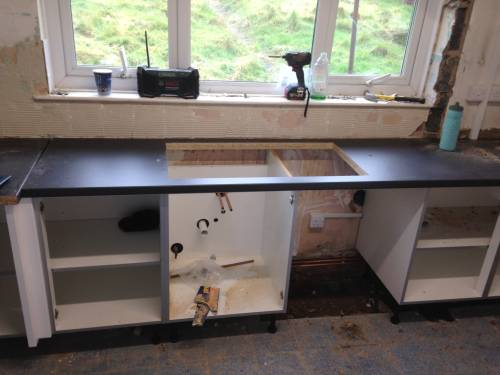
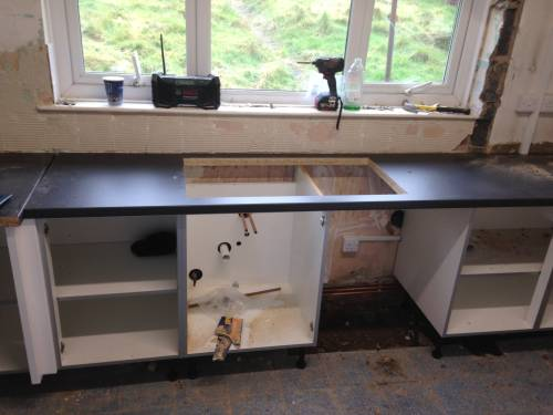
- water bottle [438,101,465,152]
